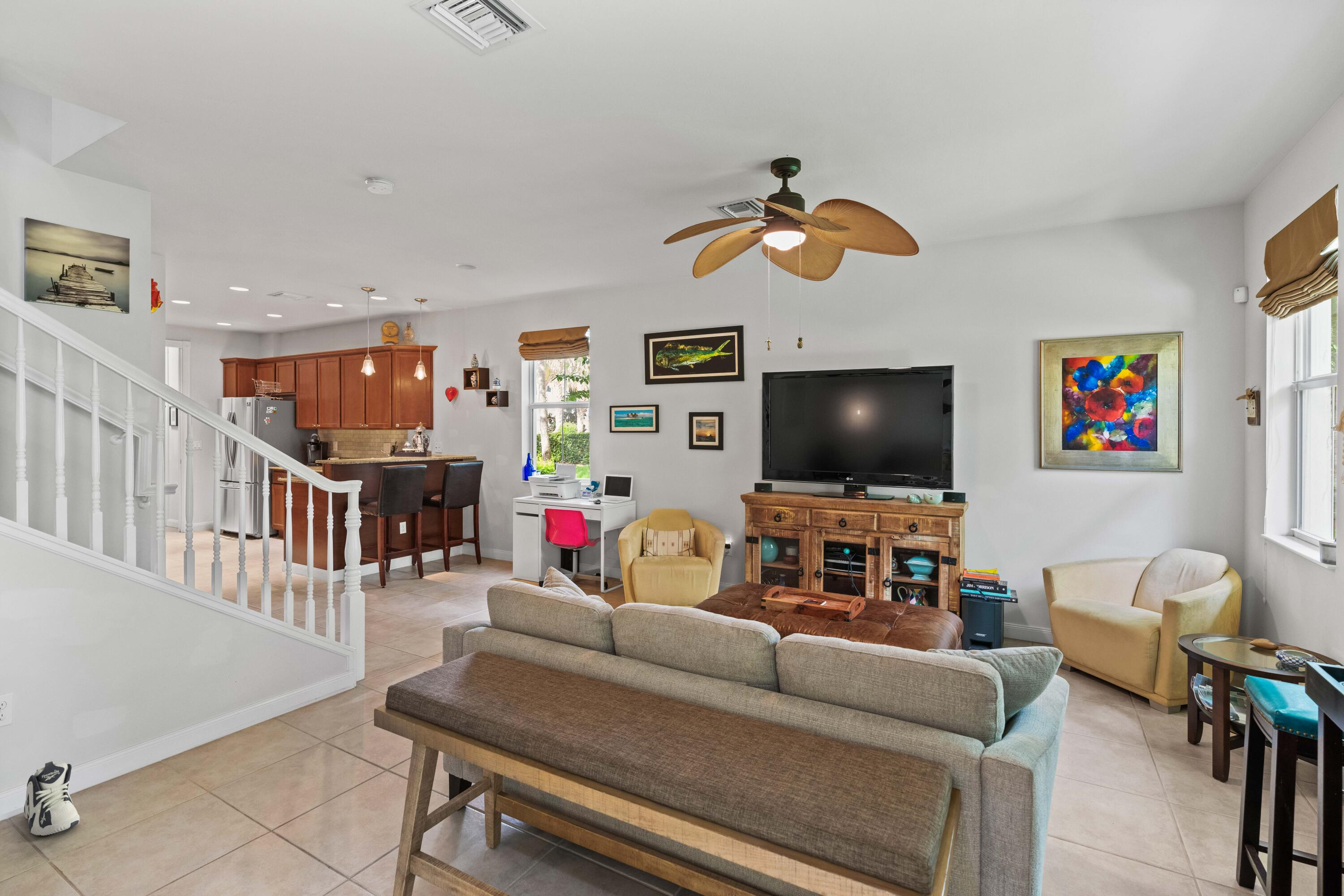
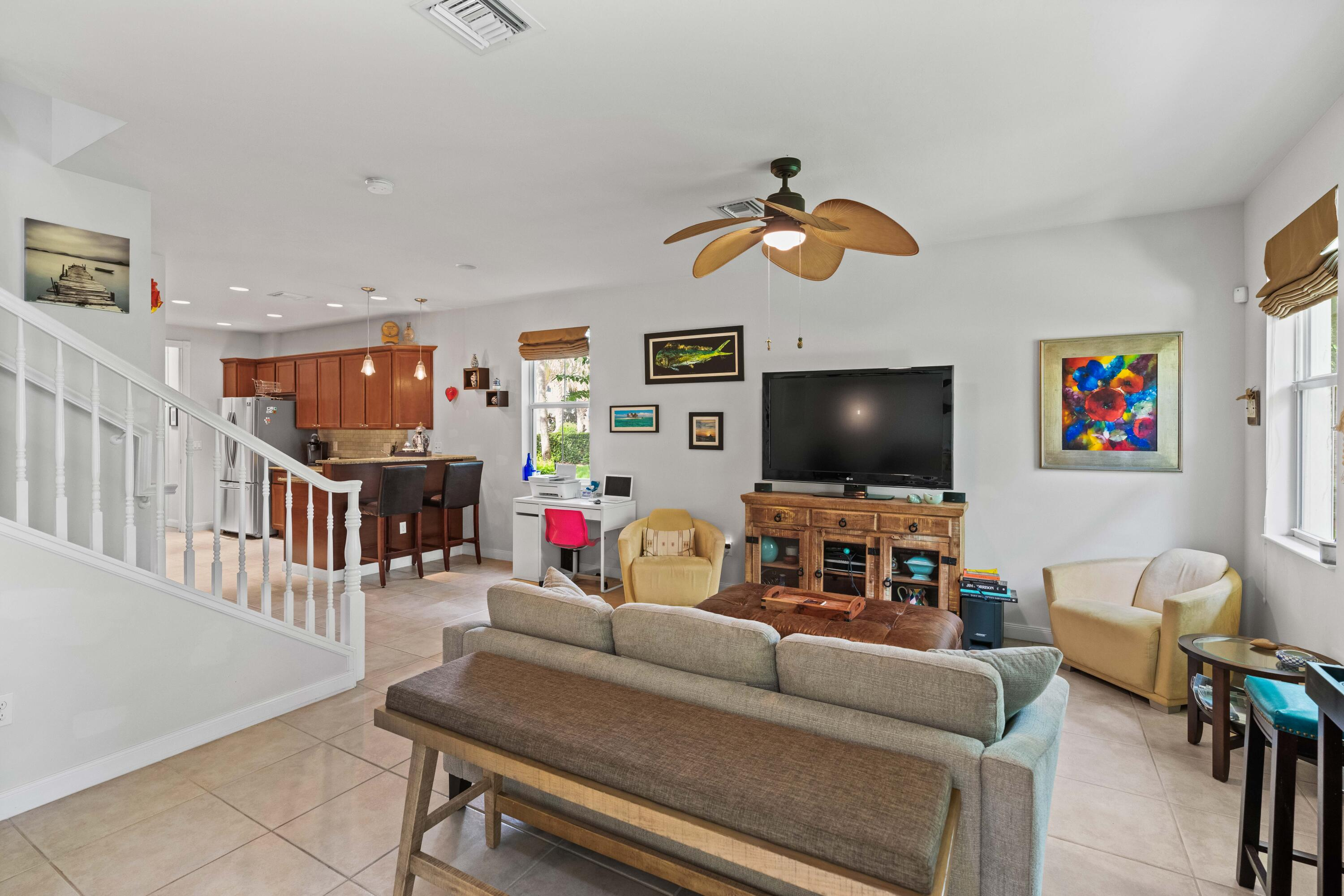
- sneaker [23,761,80,836]
